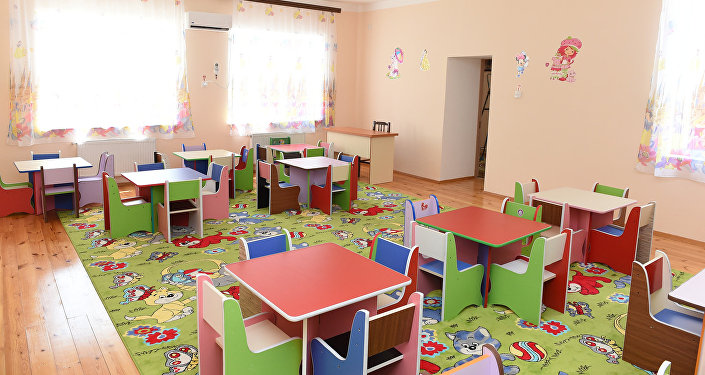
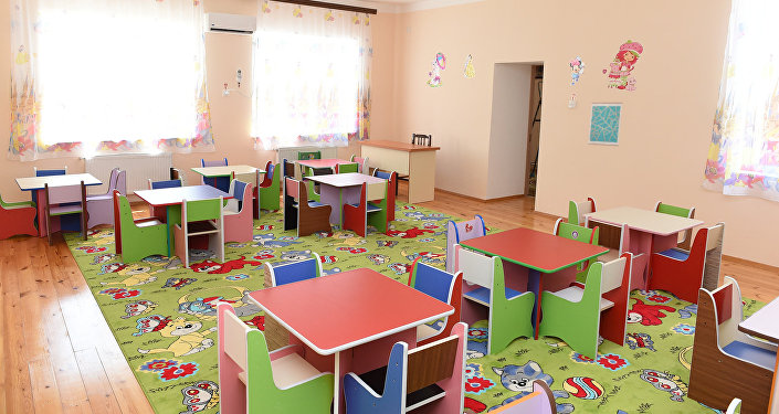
+ wall art [587,102,623,147]
